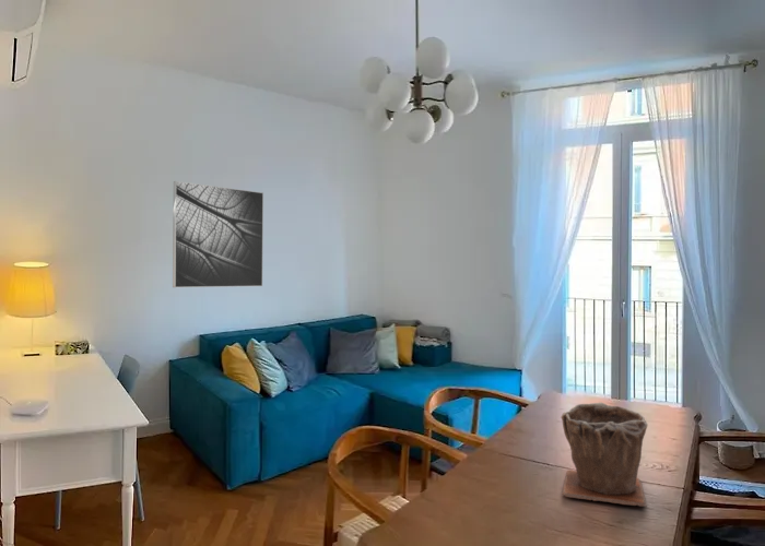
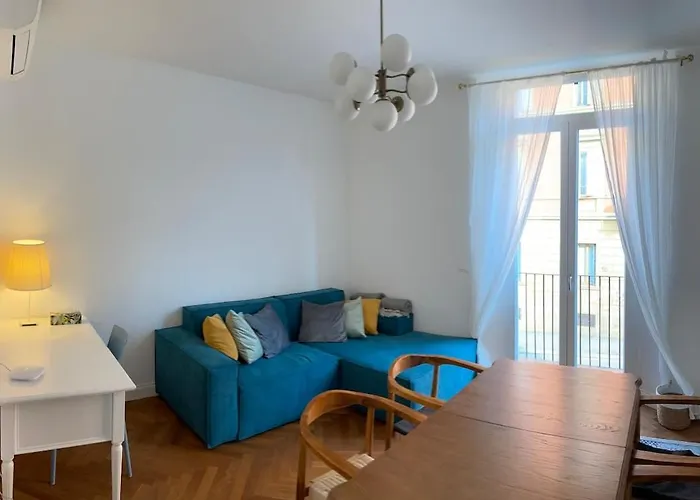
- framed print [172,180,264,288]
- plant pot [560,401,649,507]
